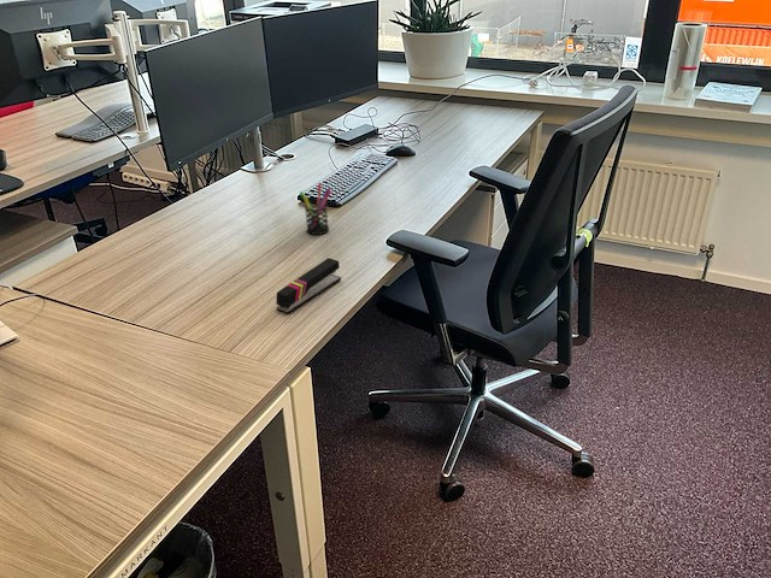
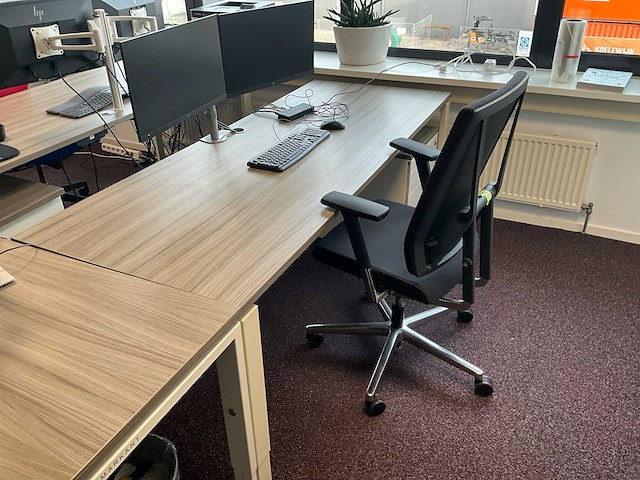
- pen holder [299,182,332,236]
- stapler [275,256,342,315]
